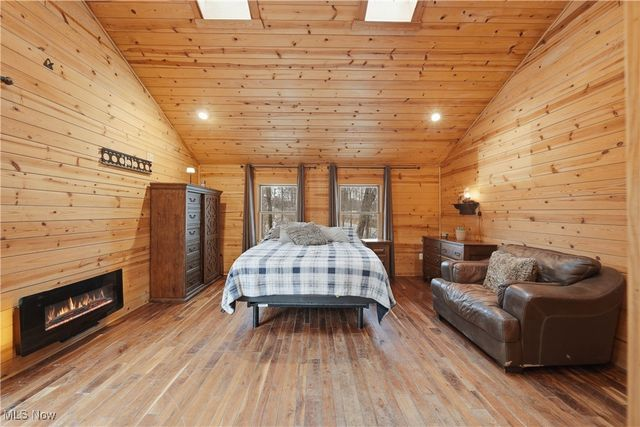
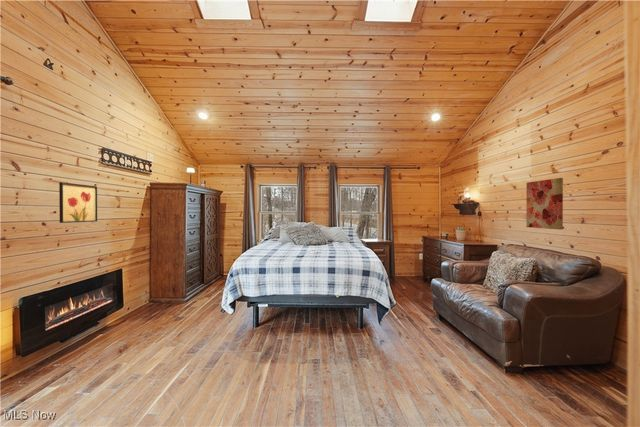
+ wall art [58,181,98,224]
+ wall art [525,177,564,231]
